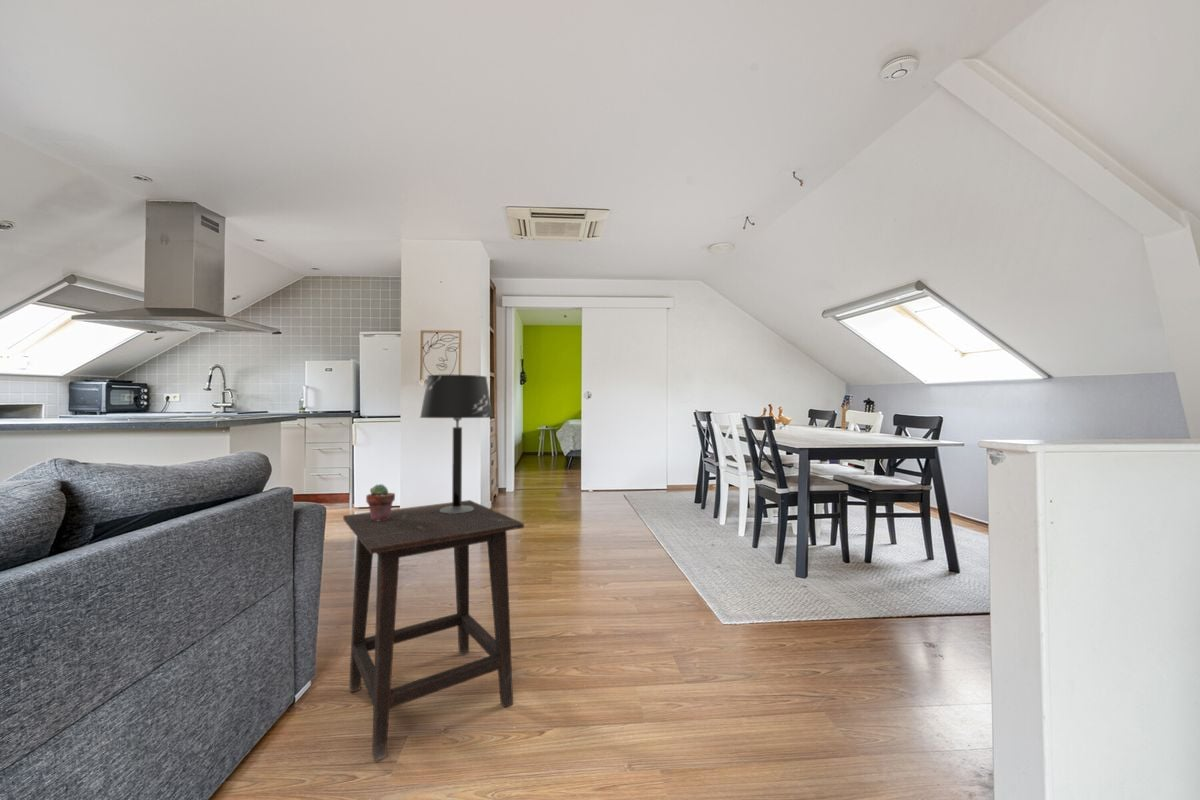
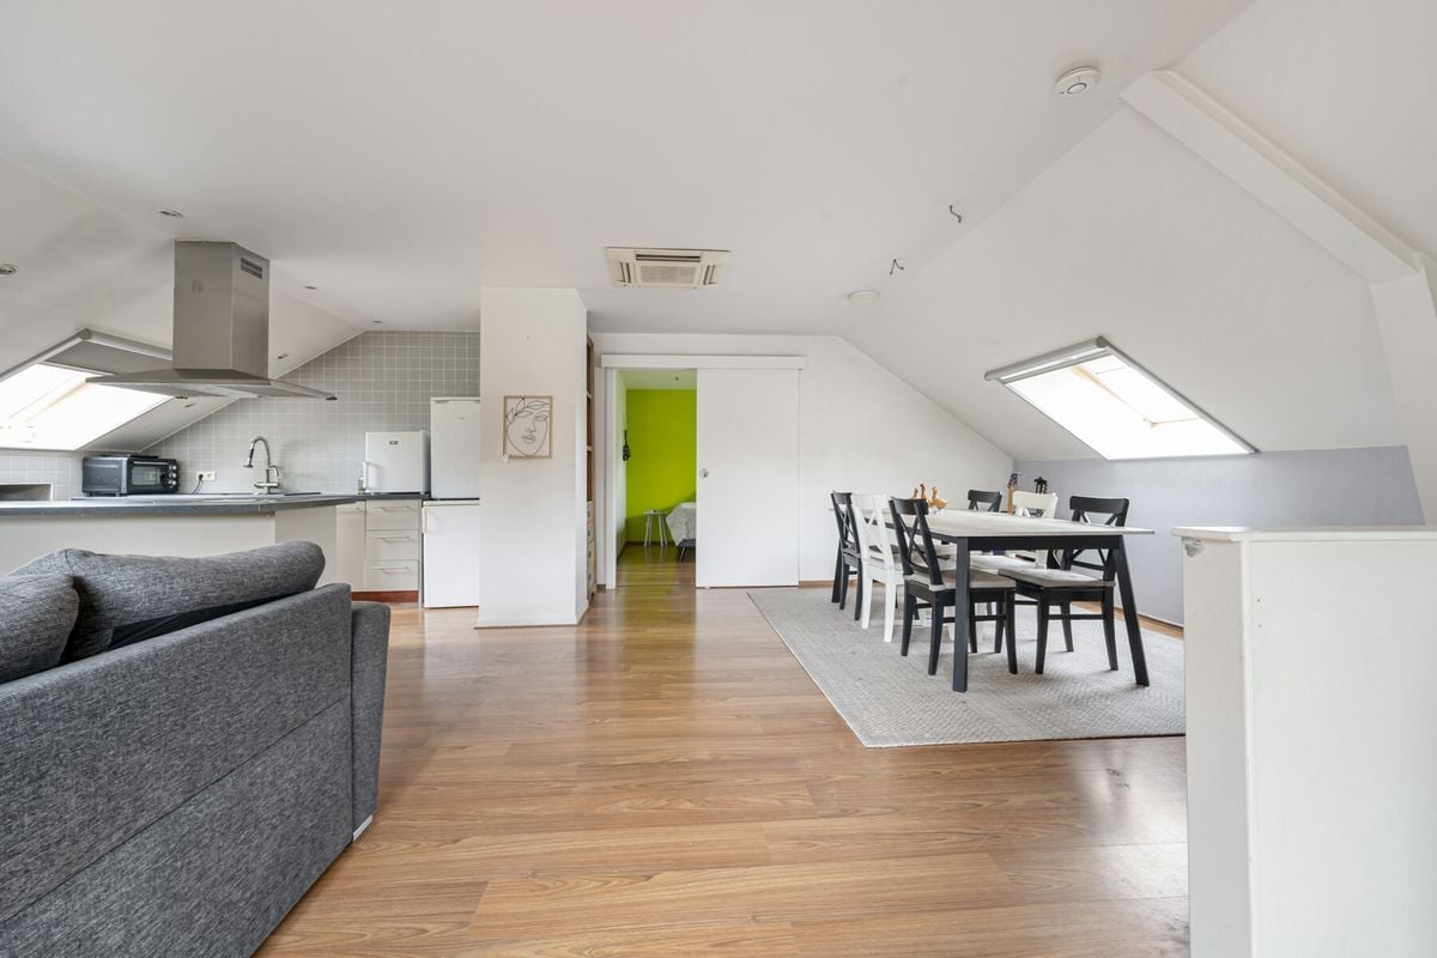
- table lamp [419,374,494,514]
- side table [342,499,525,763]
- potted succulent [365,483,396,521]
